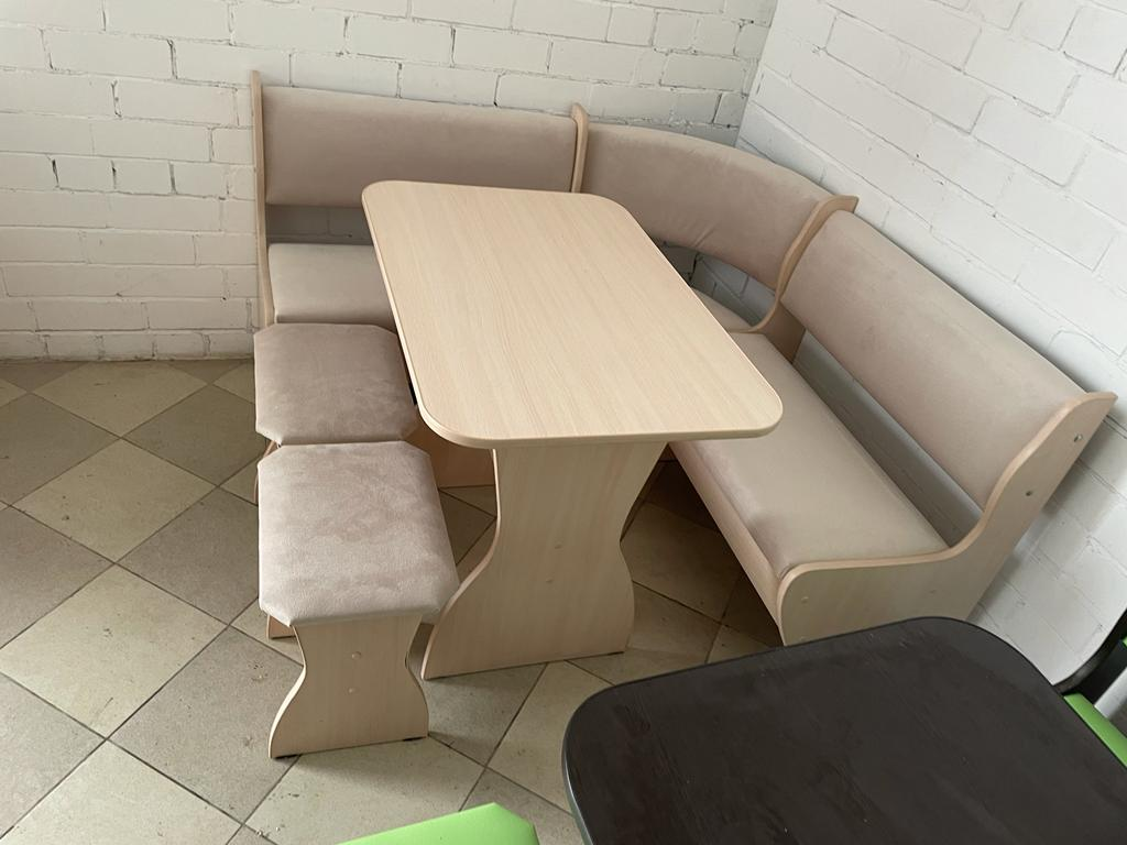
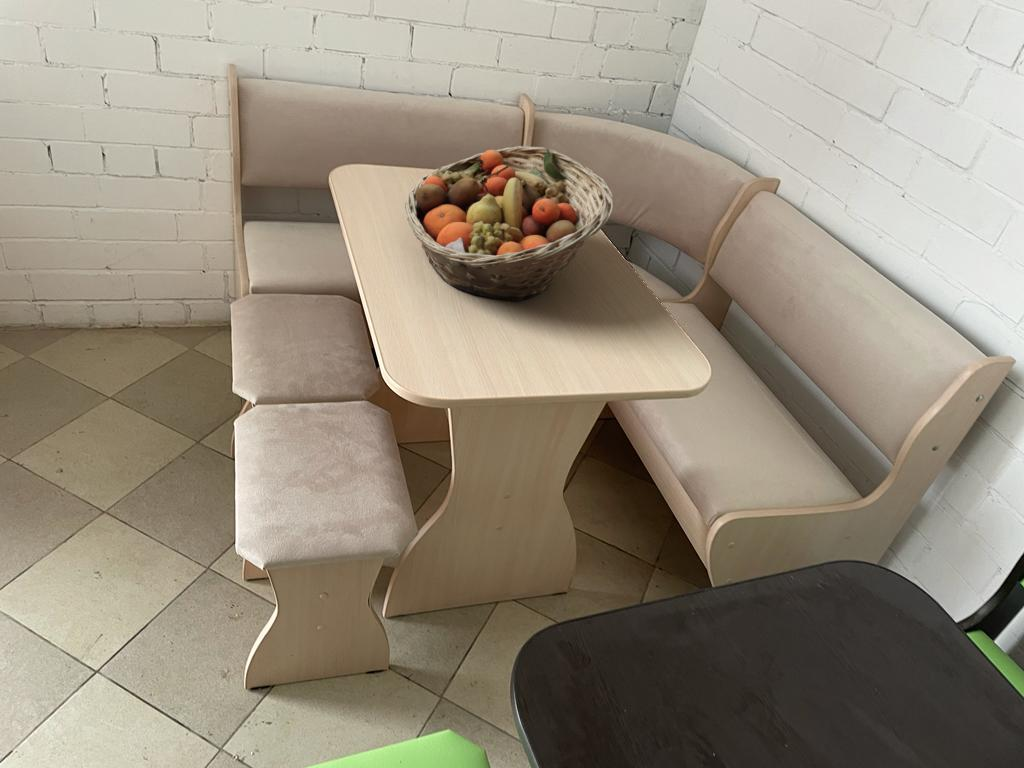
+ fruit basket [404,145,615,303]
